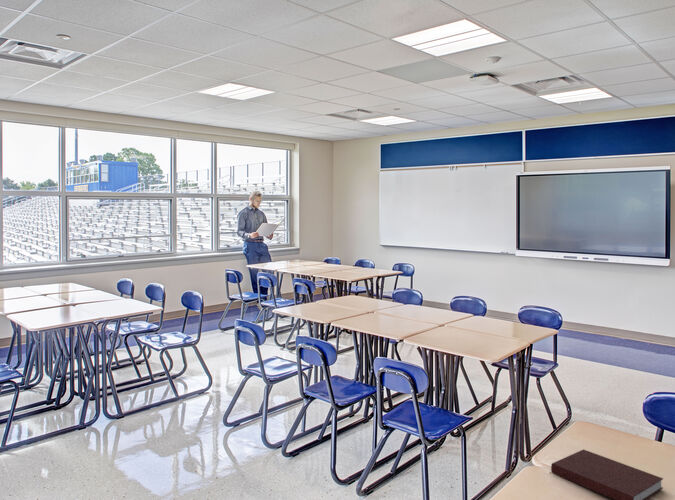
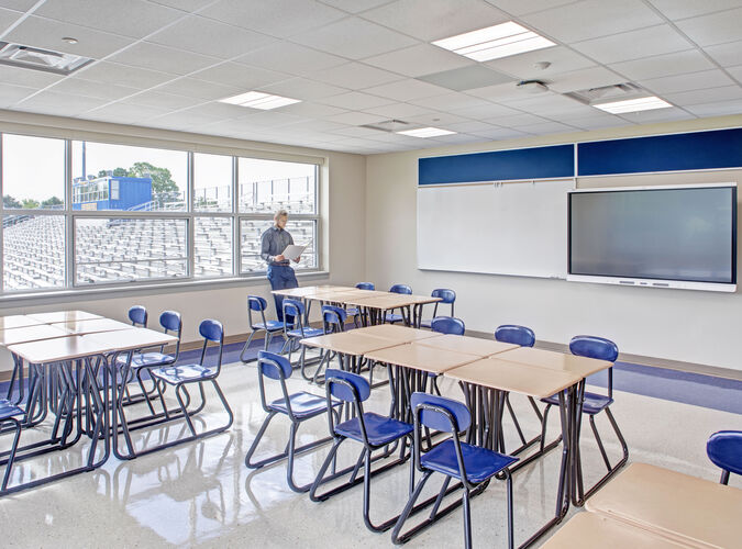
- notebook [550,448,664,500]
